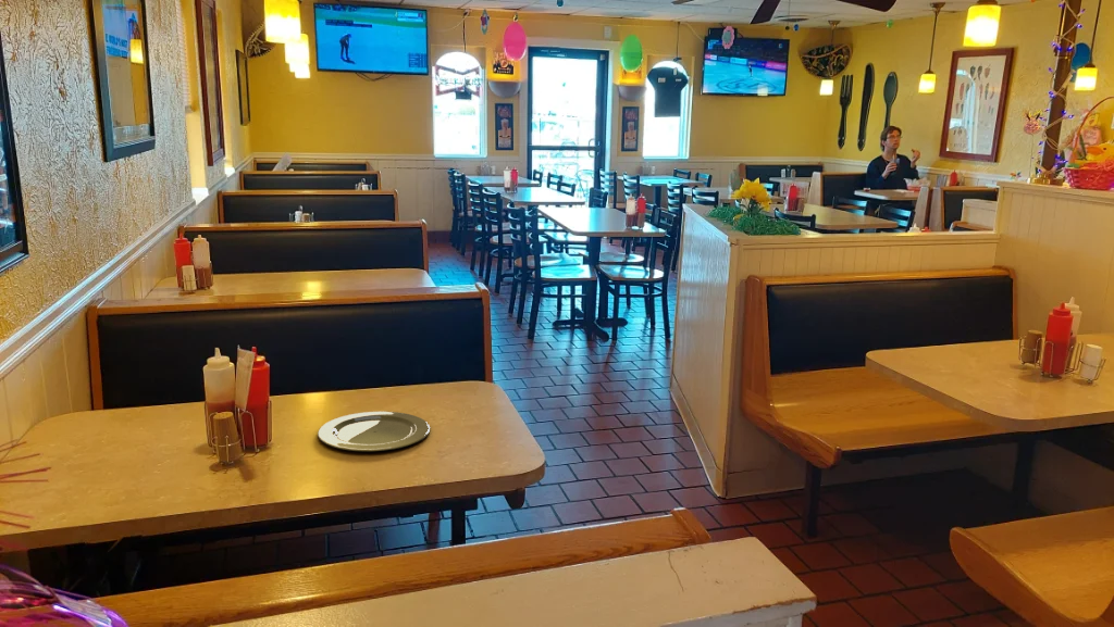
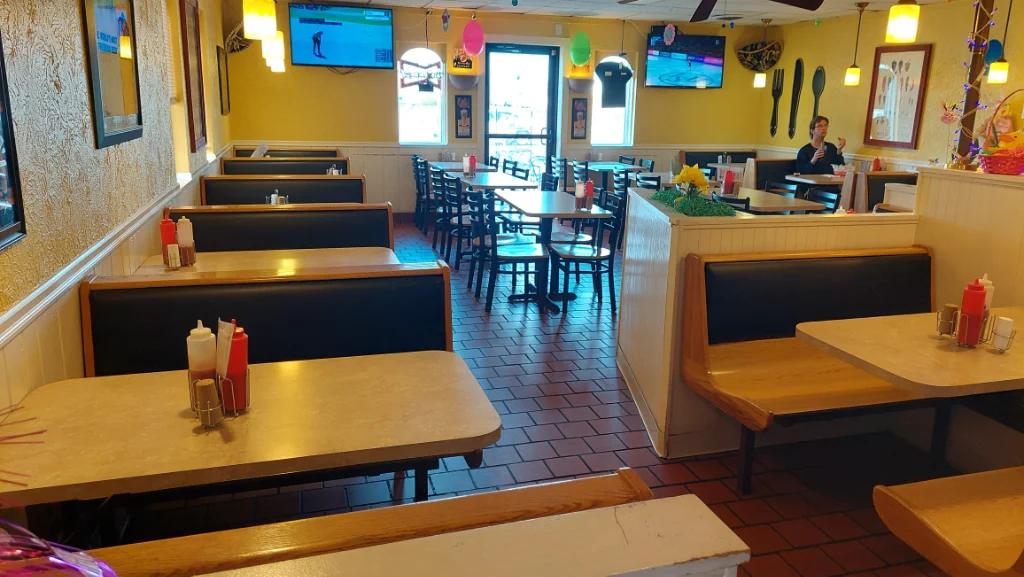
- plate [317,411,431,452]
